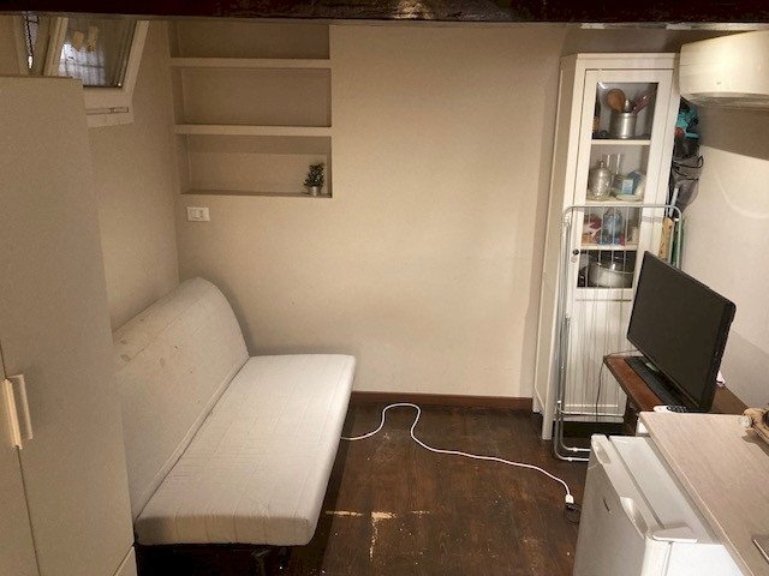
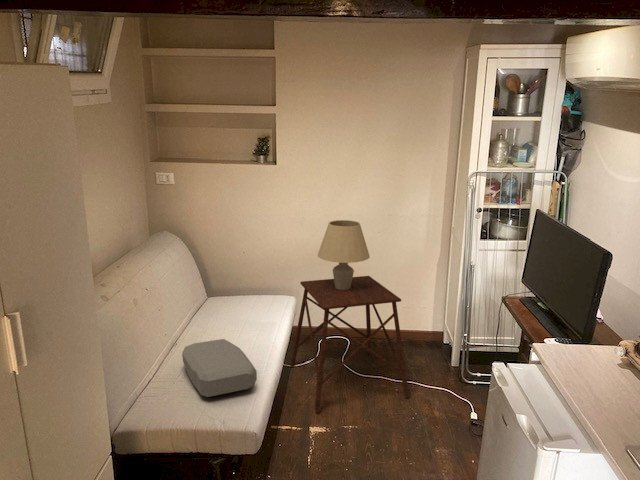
+ cushion [181,338,258,398]
+ side table [289,275,410,412]
+ table lamp [317,219,371,290]
